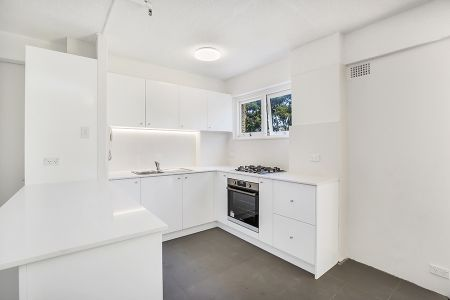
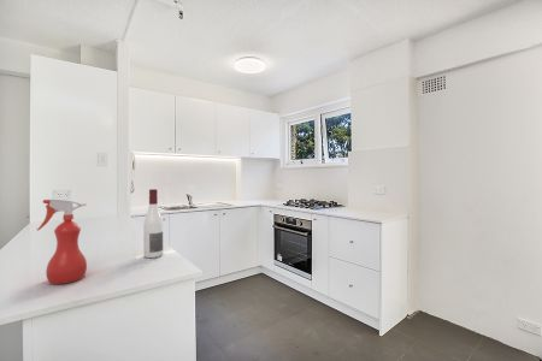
+ alcohol [142,188,164,259]
+ spray bottle [36,199,88,285]
